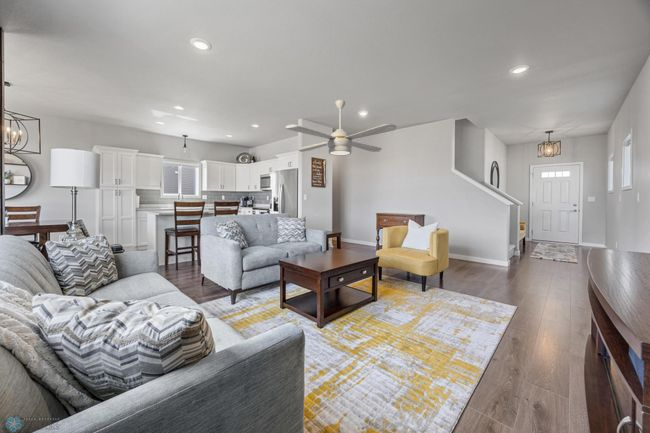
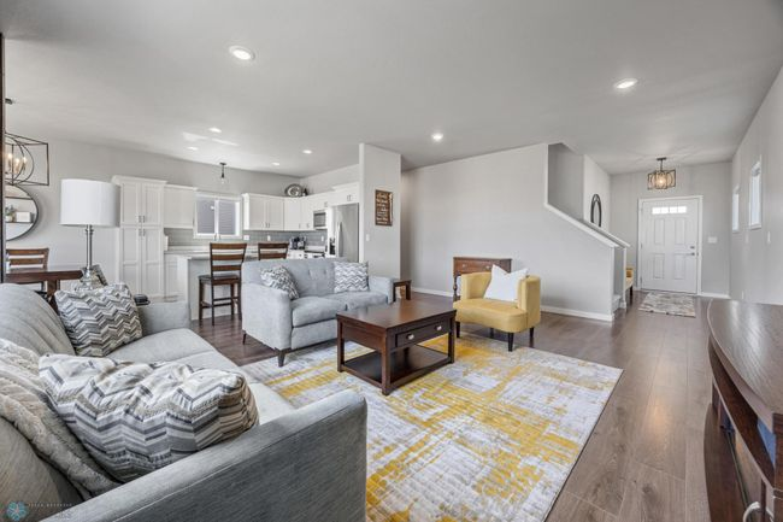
- ceiling fan [285,99,397,157]
